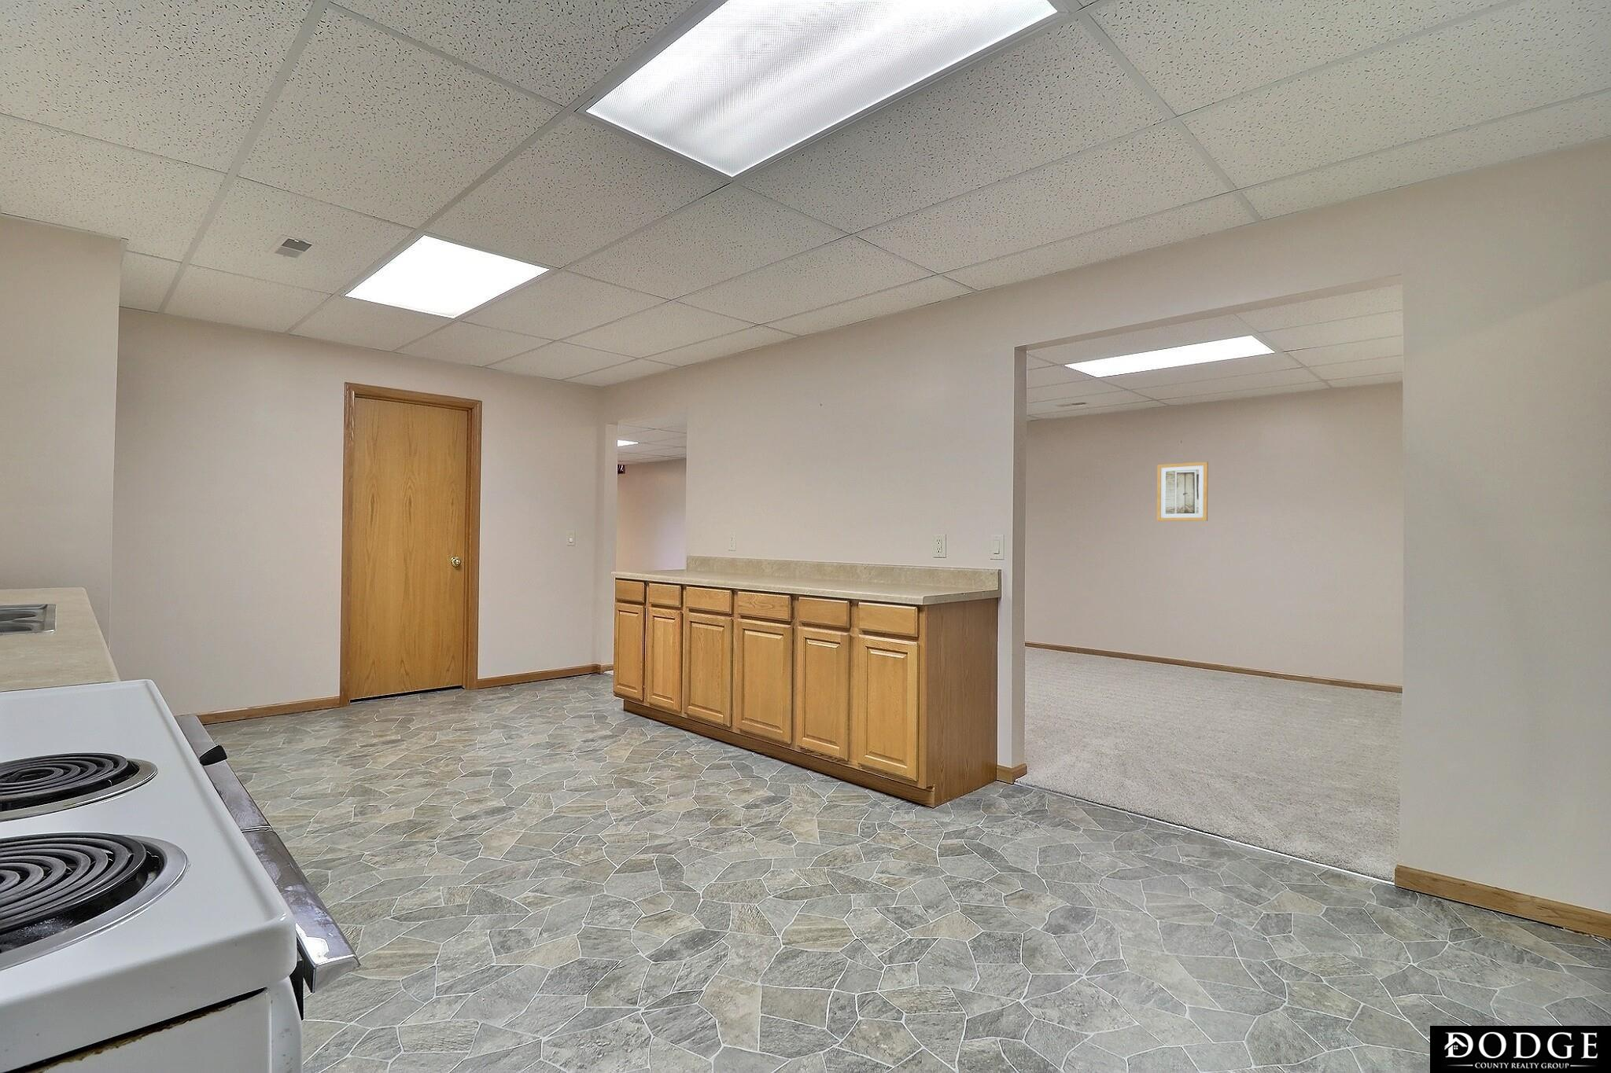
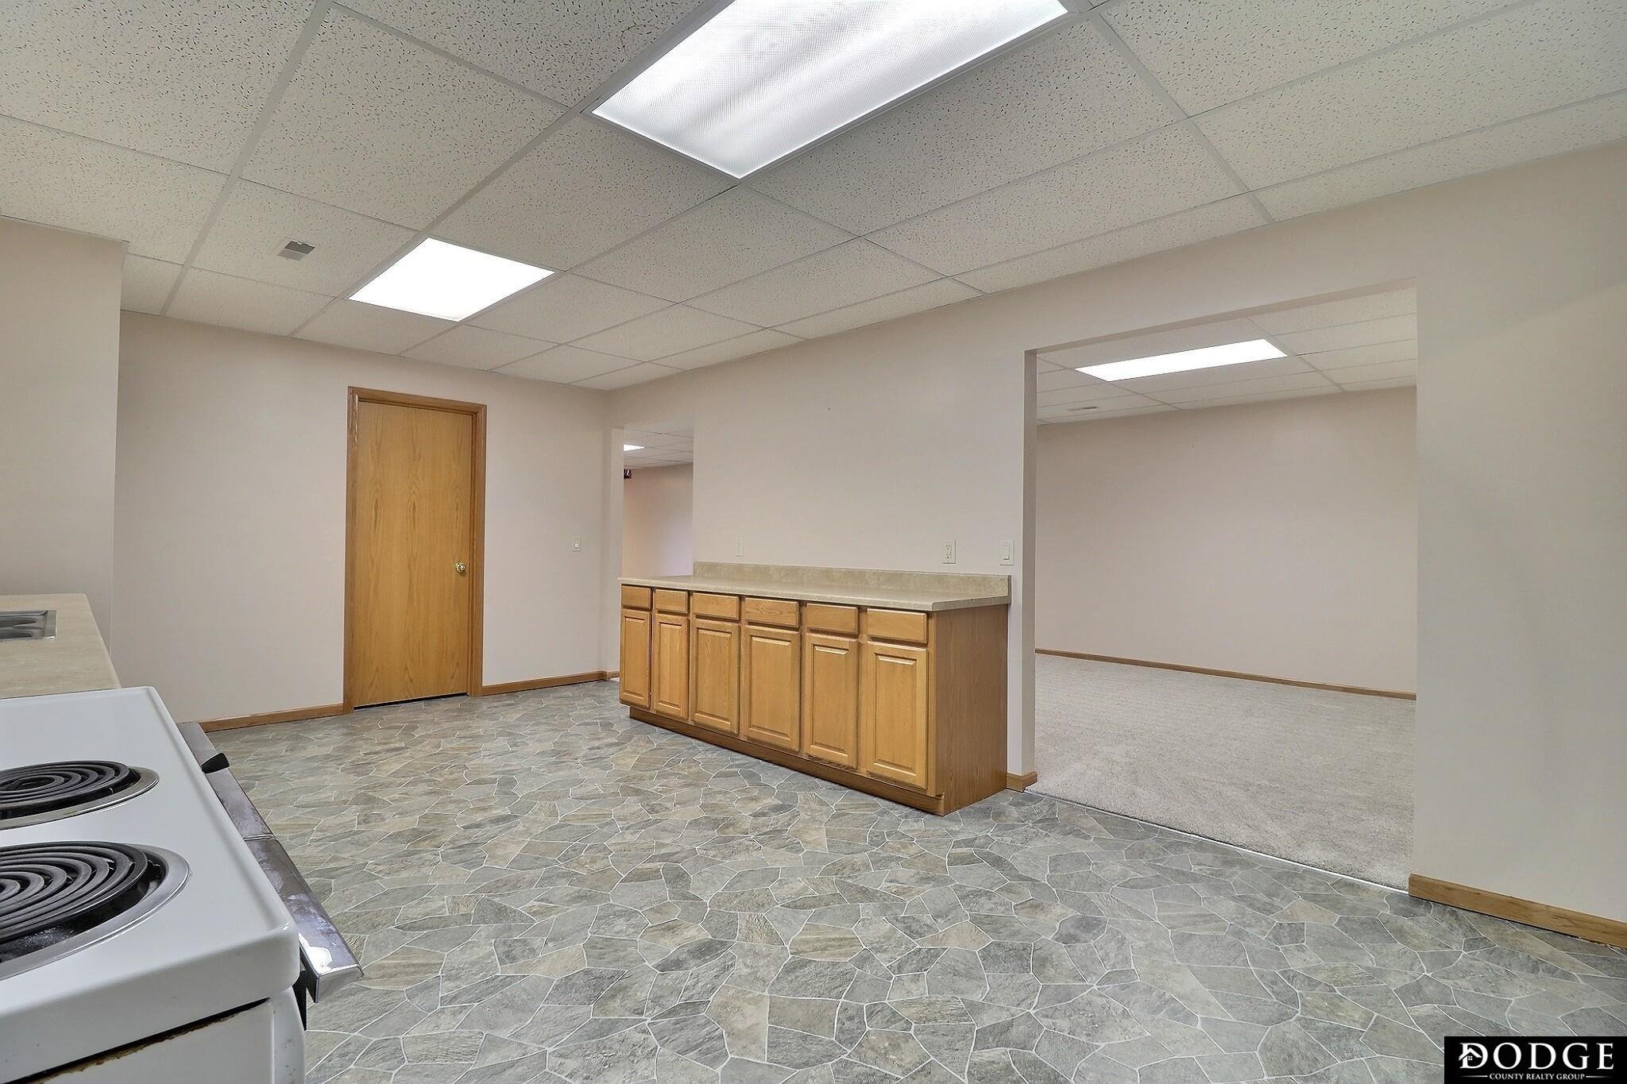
- wall art [1156,461,1209,522]
